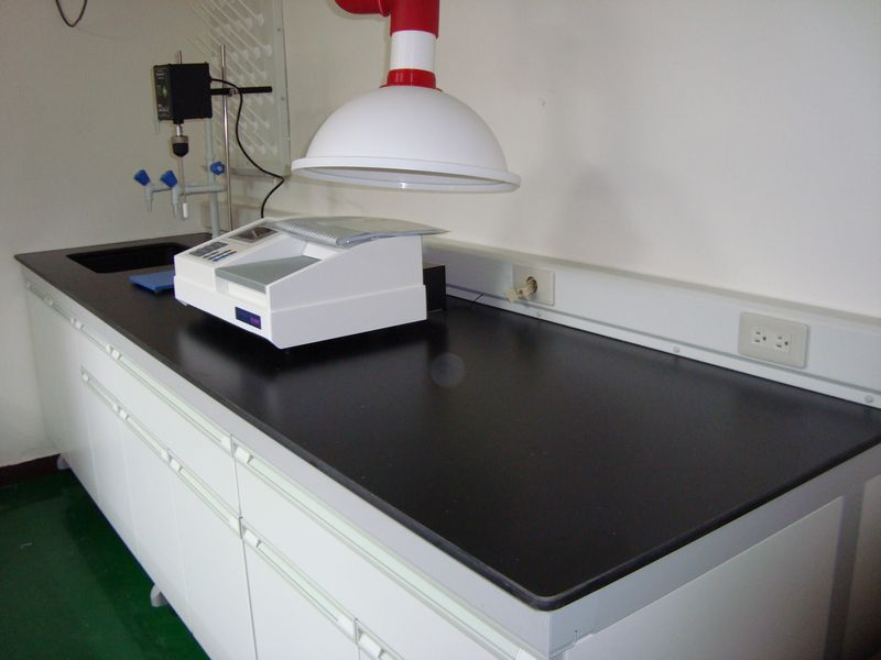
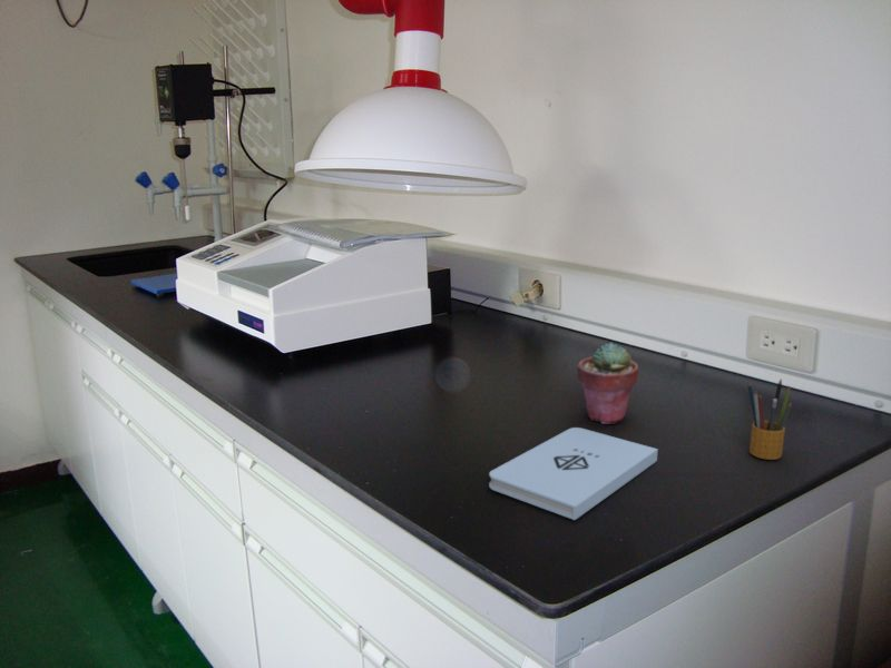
+ potted succulent [576,342,639,425]
+ notepad [488,426,659,521]
+ pencil box [746,377,793,461]
